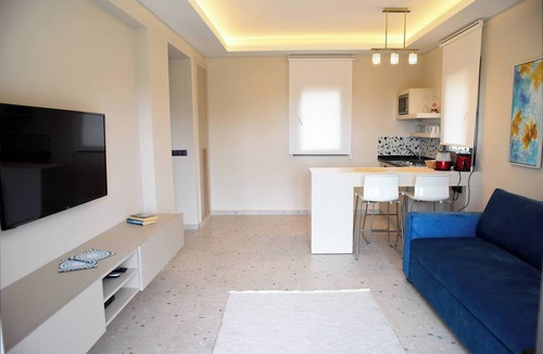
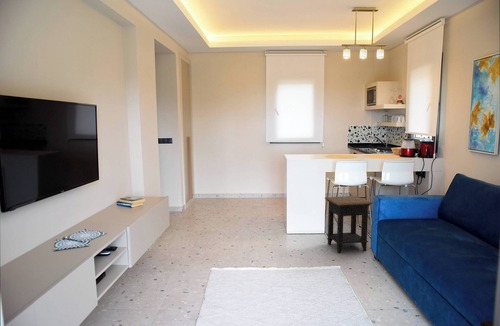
+ side table [324,195,374,254]
